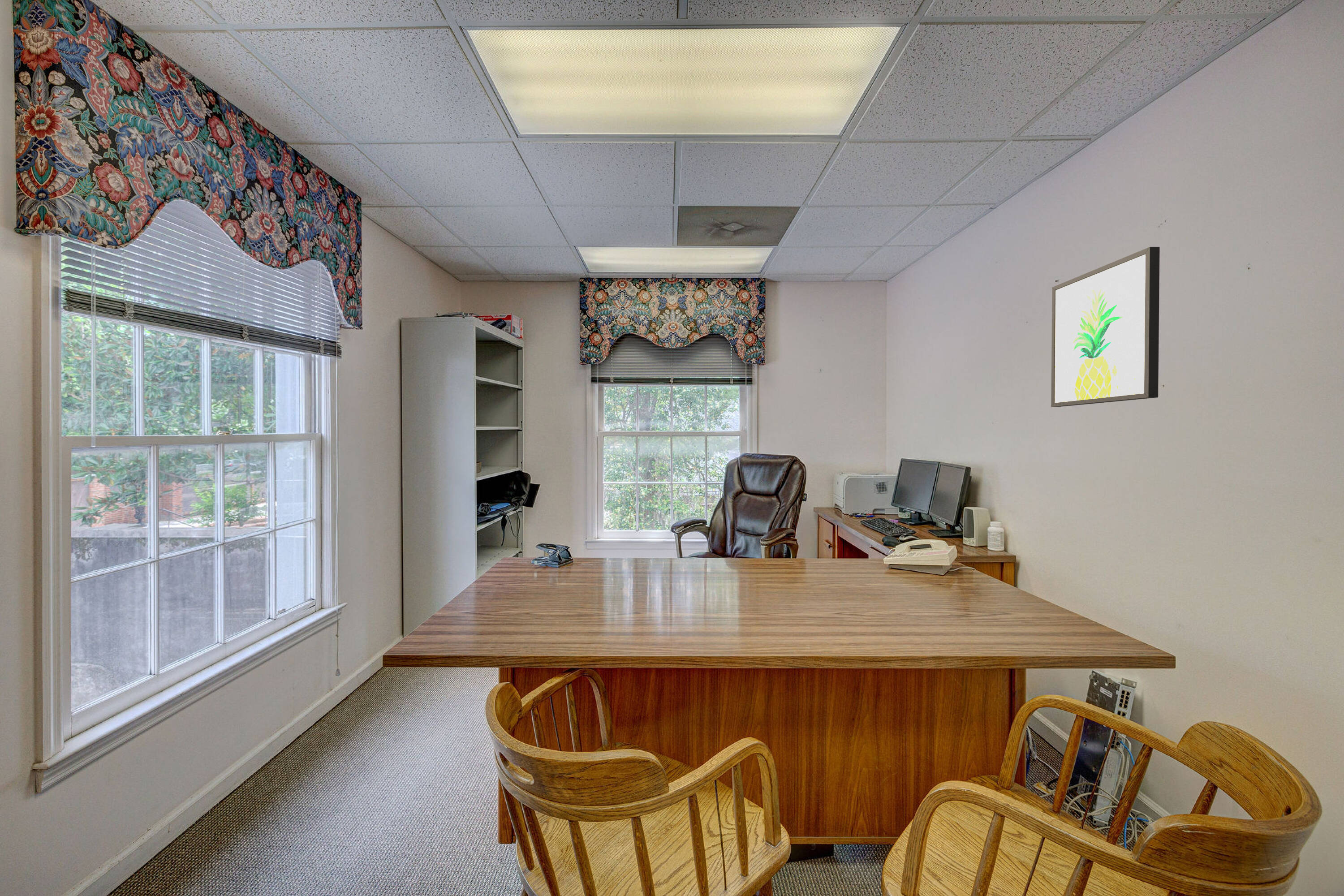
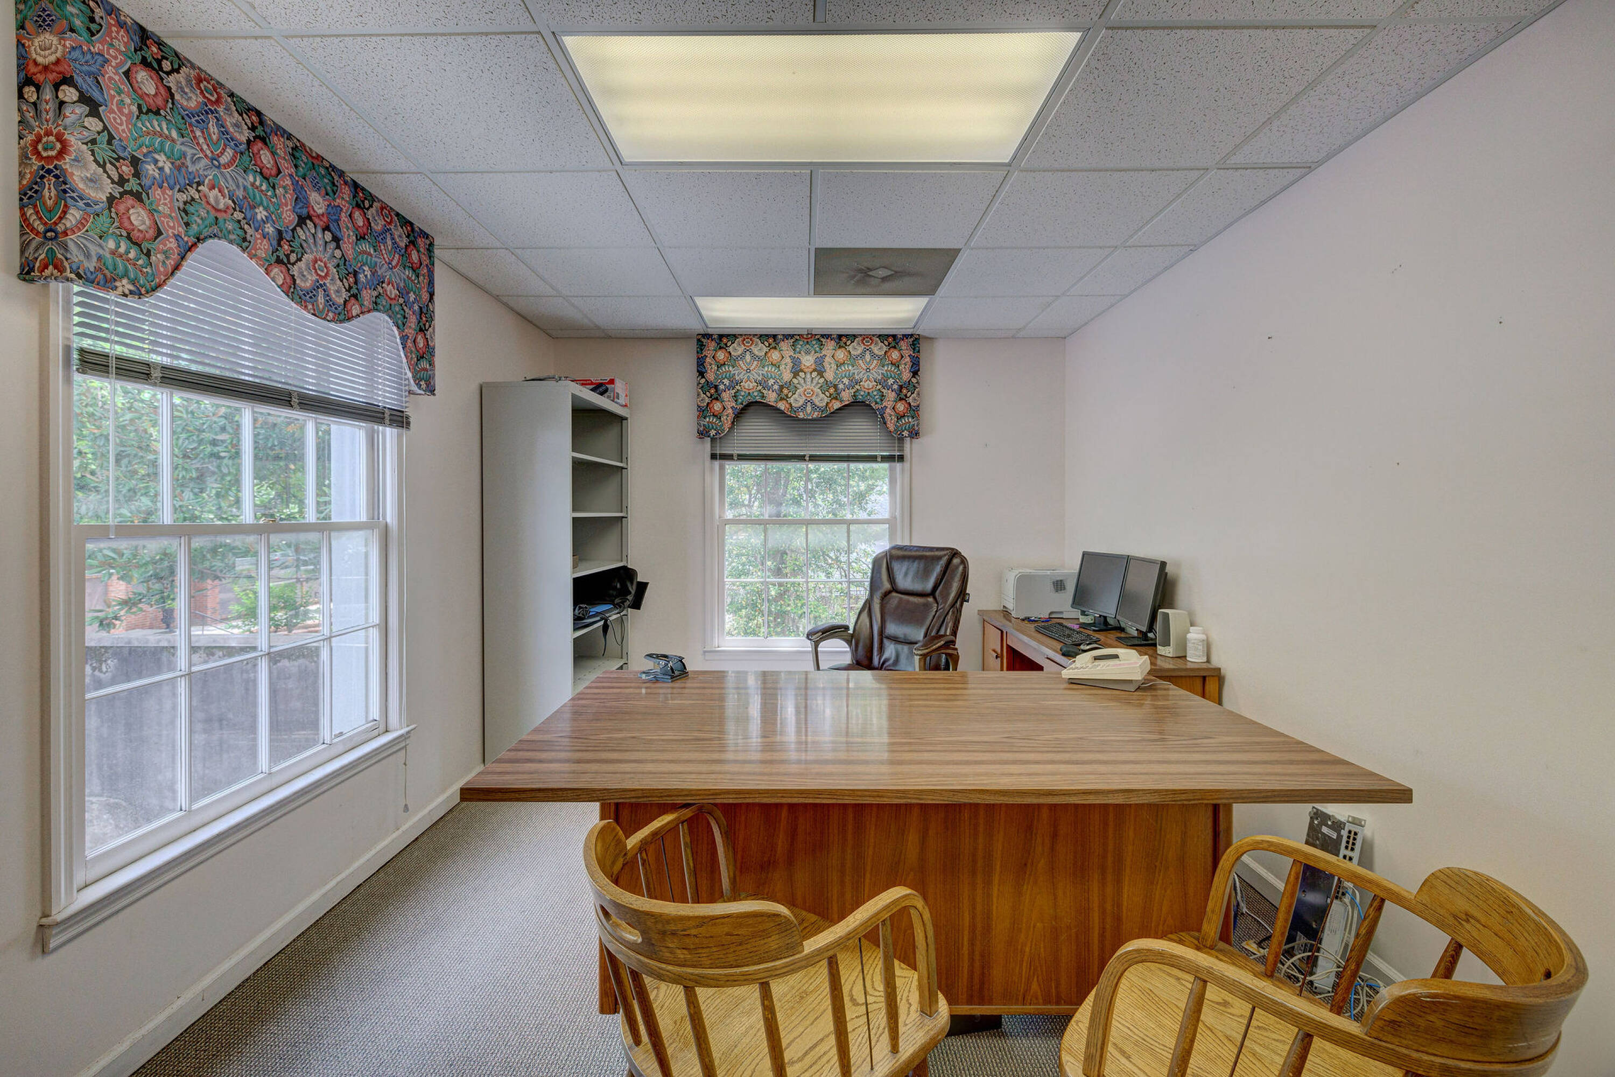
- wall art [1051,246,1160,407]
